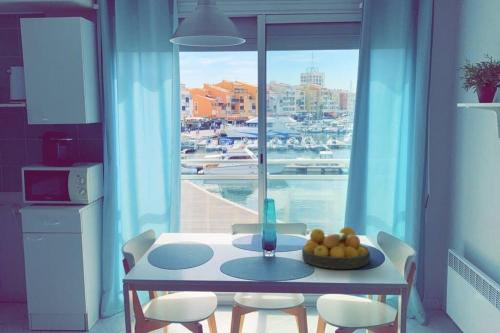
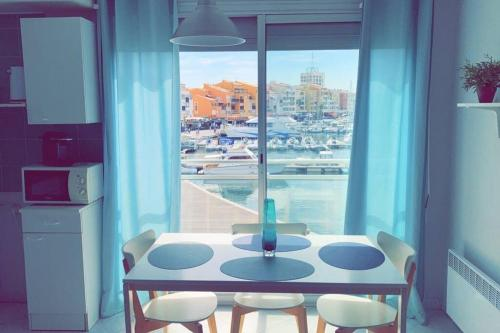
- fruit bowl [301,226,371,270]
